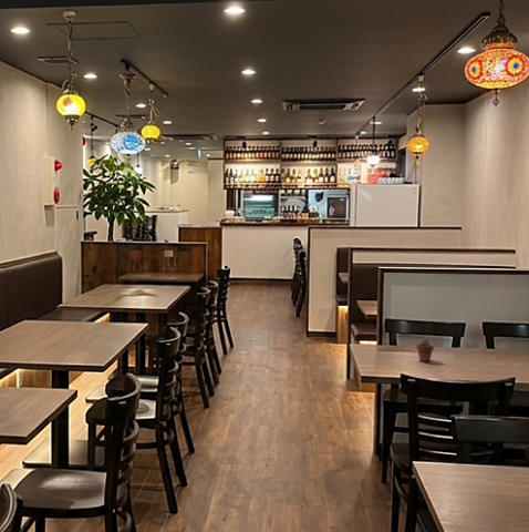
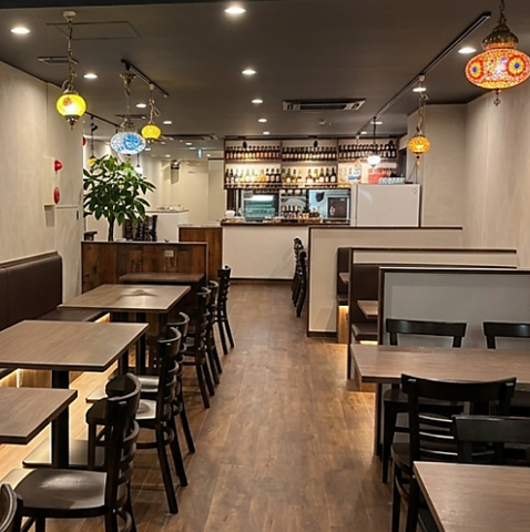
- potted succulent [415,338,435,364]
